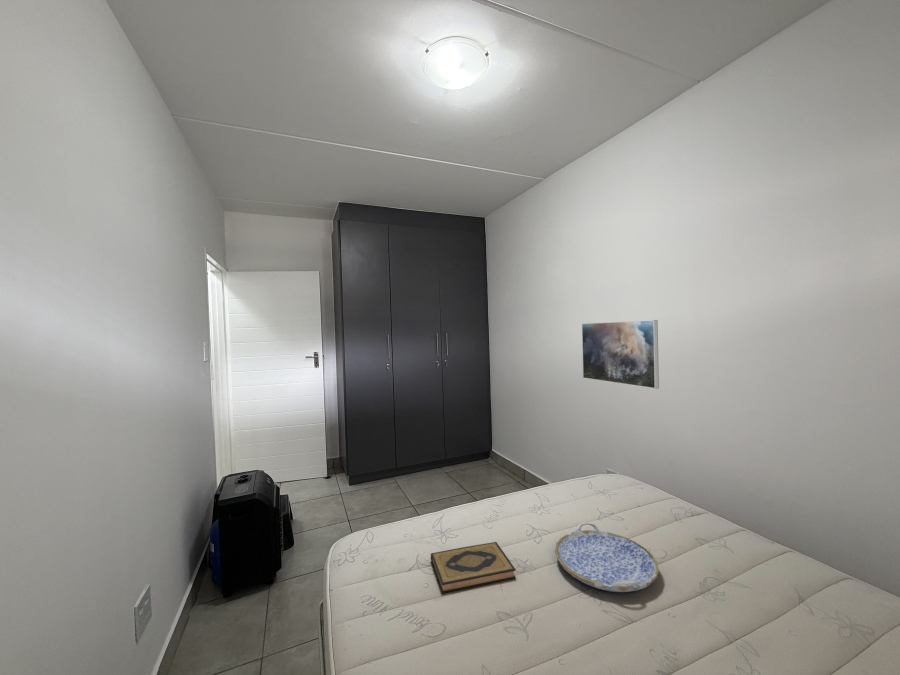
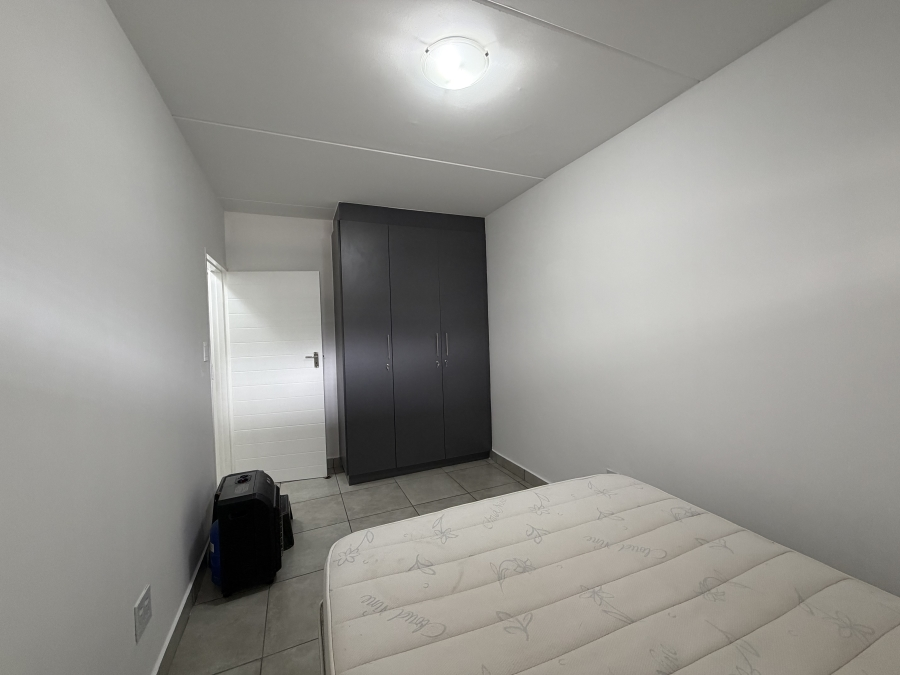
- hardback book [430,541,517,595]
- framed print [581,319,660,390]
- serving tray [554,522,660,593]
